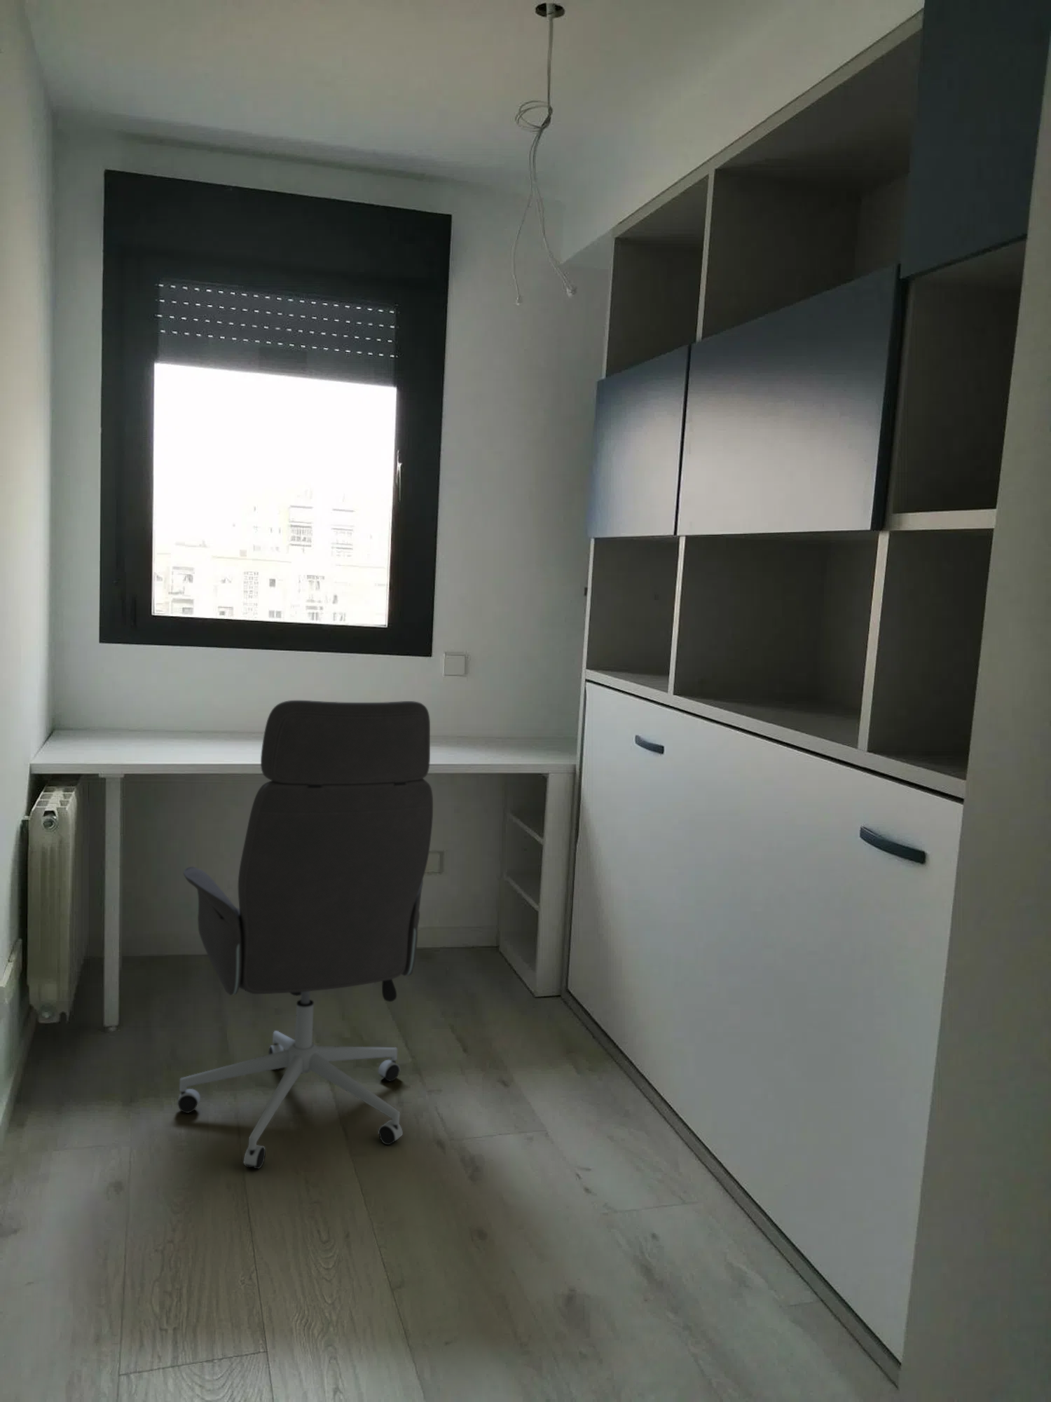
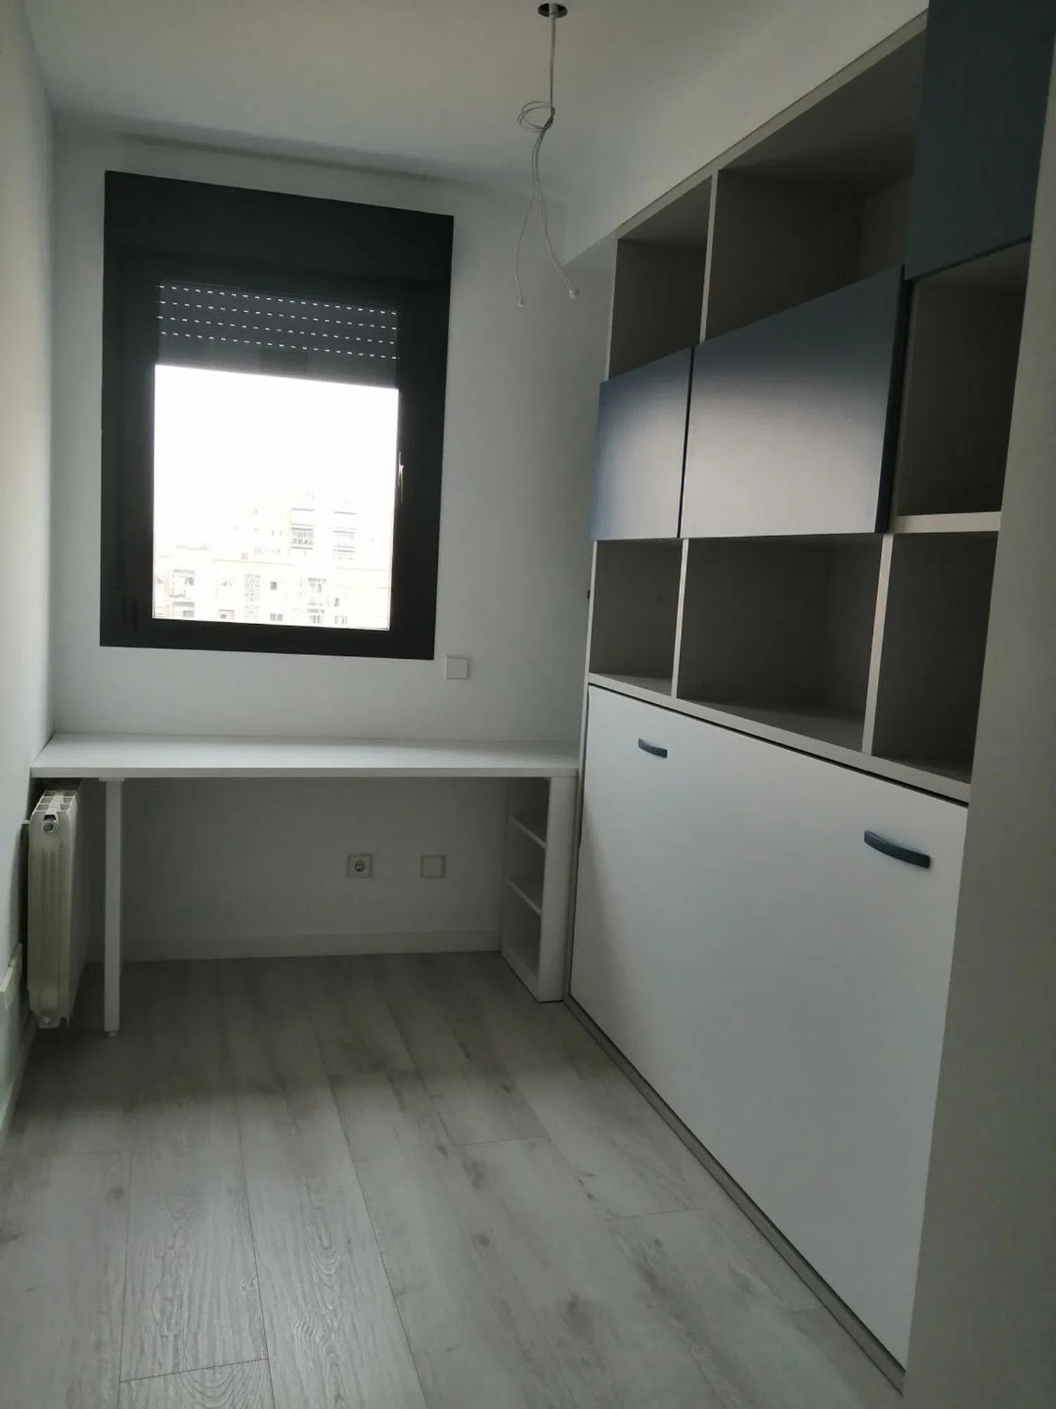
- office chair [176,700,434,1169]
